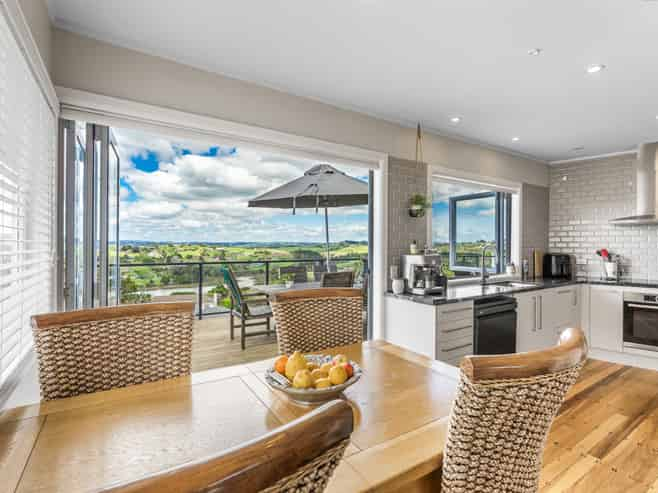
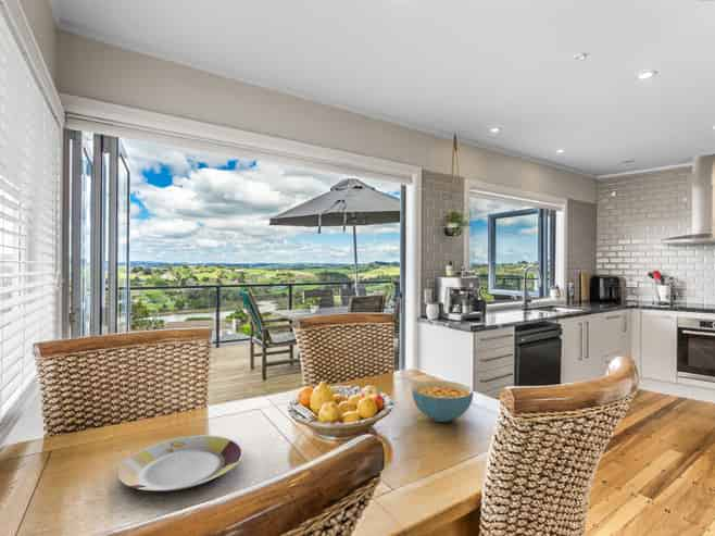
+ cereal bowl [411,379,474,423]
+ plate [117,434,244,493]
